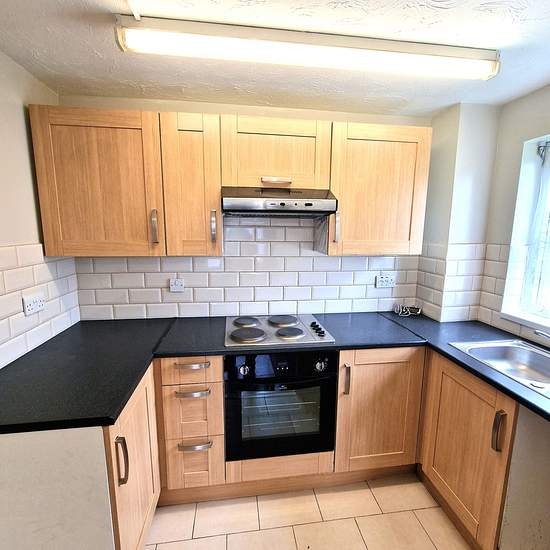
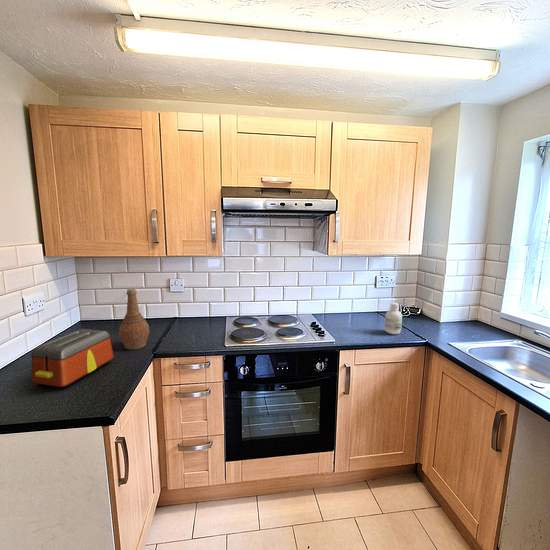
+ bottle [384,302,403,335]
+ toaster [30,328,115,388]
+ vase [118,288,150,351]
